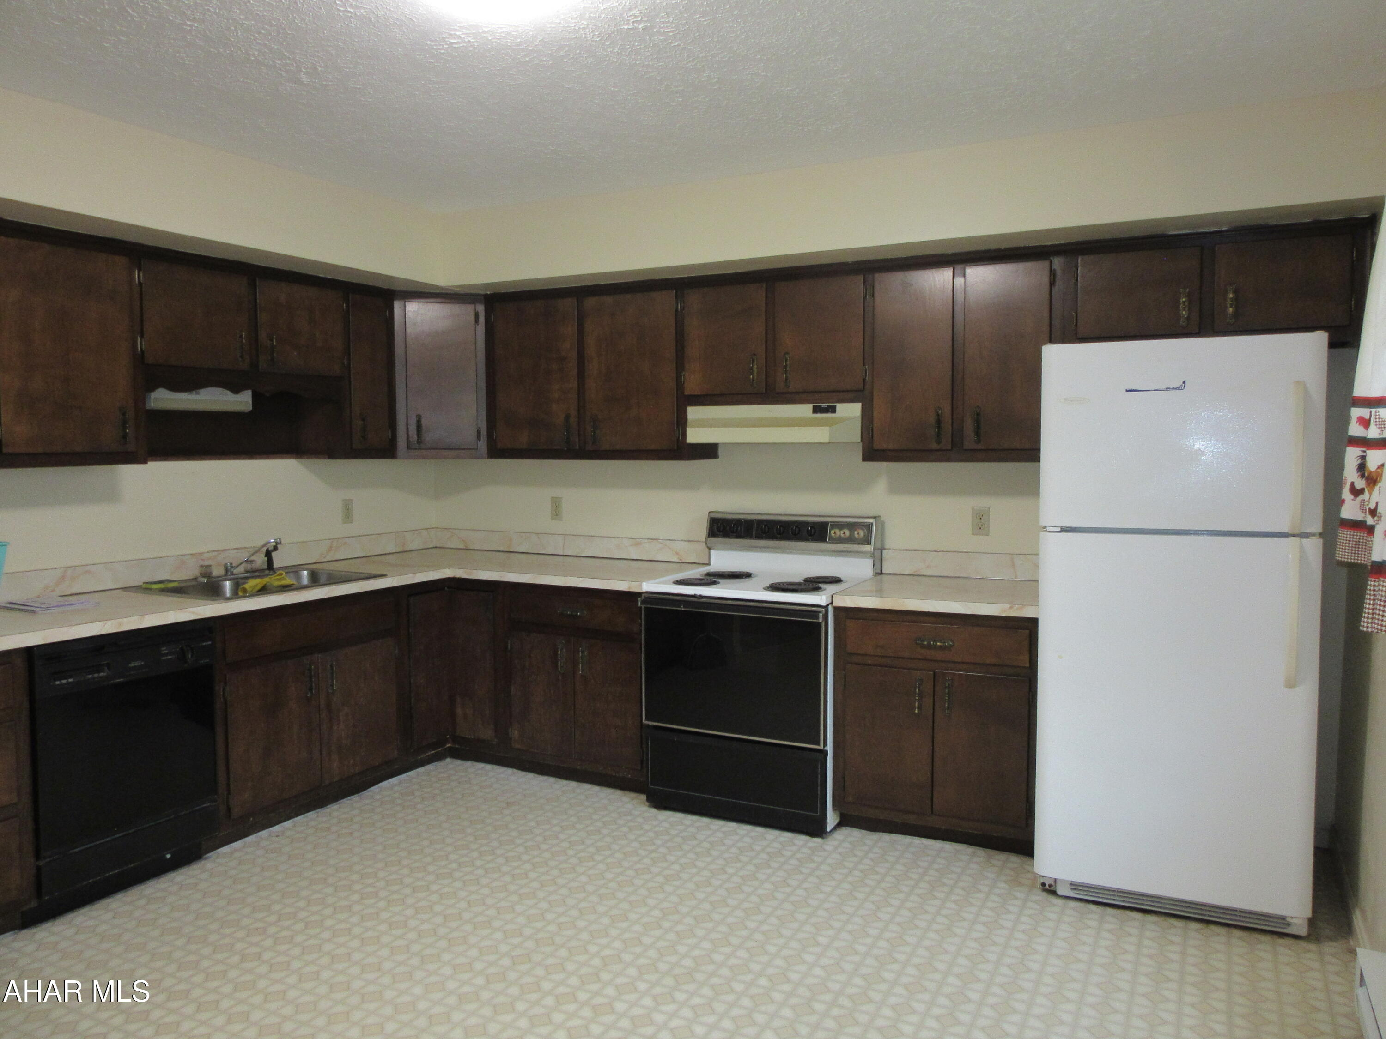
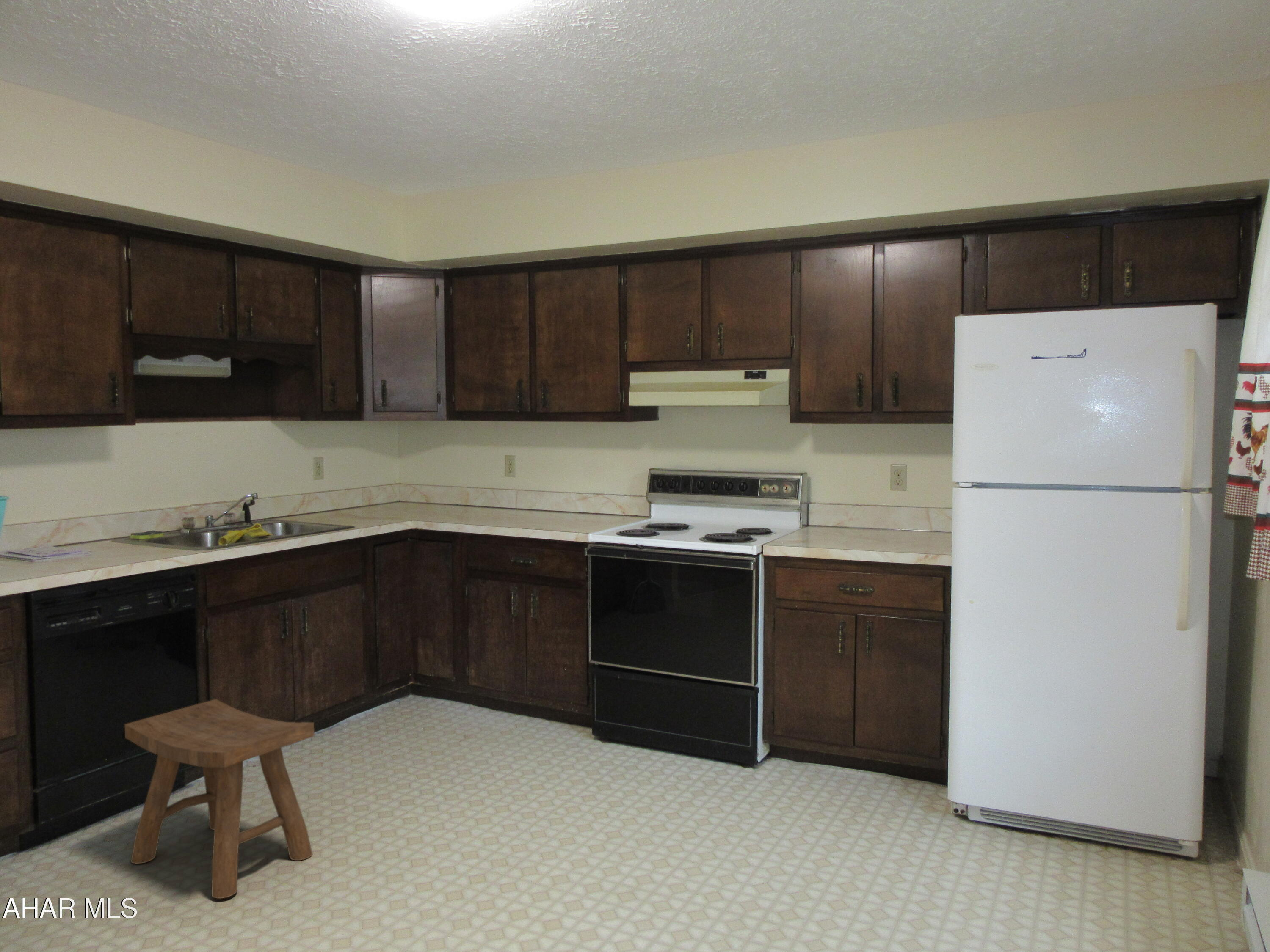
+ stool [124,699,315,899]
